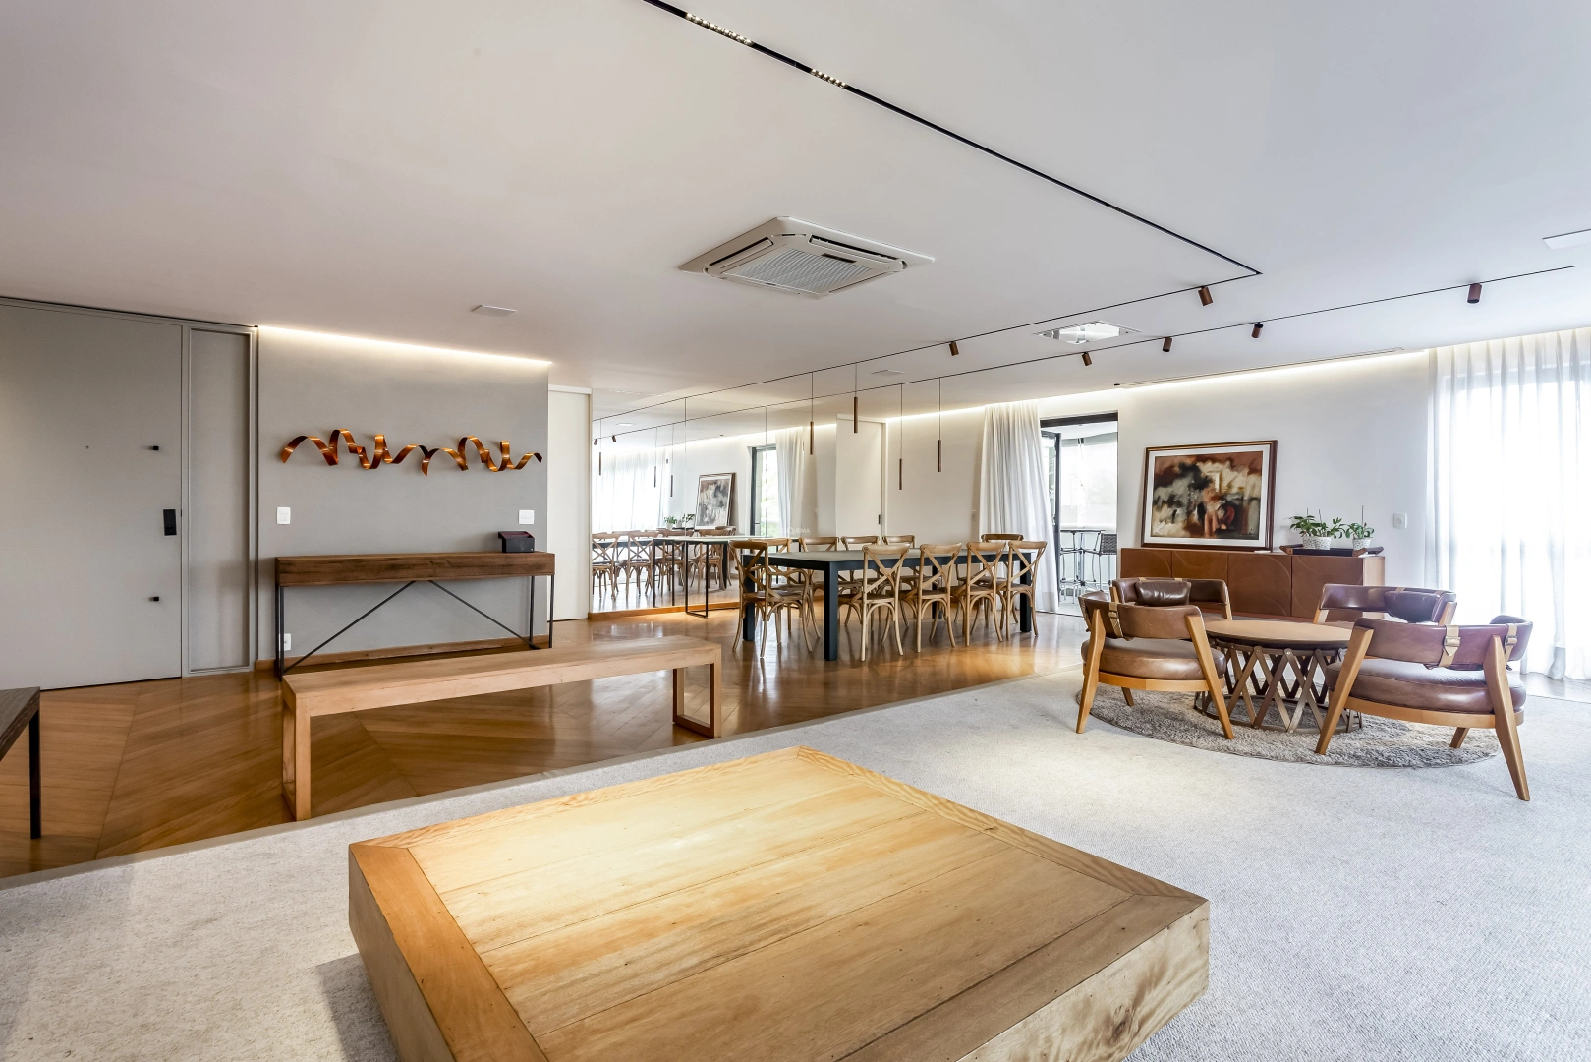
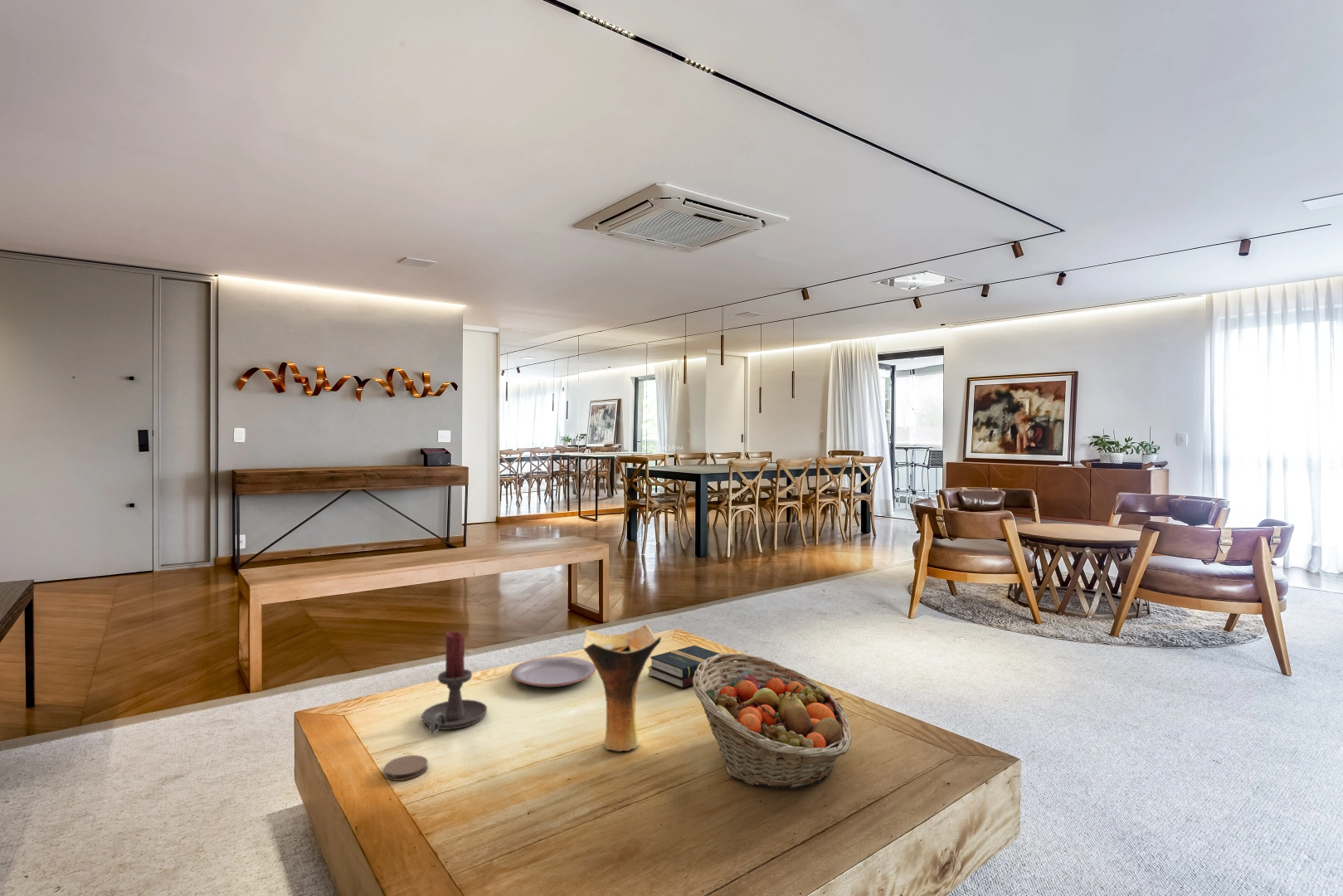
+ hardback book [647,645,720,689]
+ coaster [383,754,429,782]
+ fruit basket [693,652,852,790]
+ candle holder [421,631,488,734]
+ plate [510,655,596,688]
+ vase [581,623,662,752]
